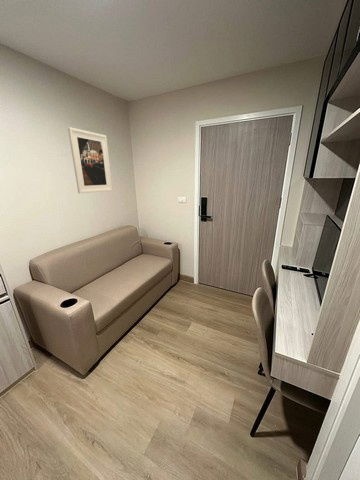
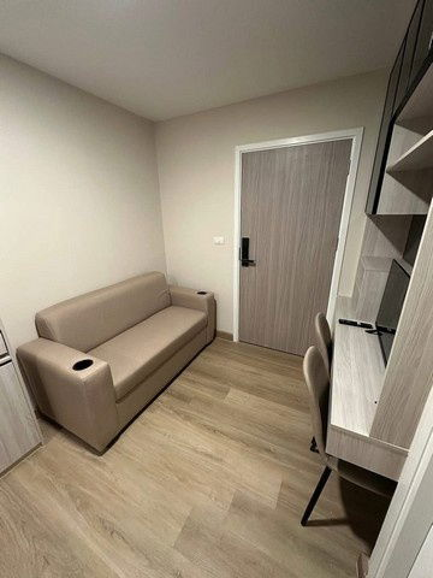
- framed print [67,126,113,194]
